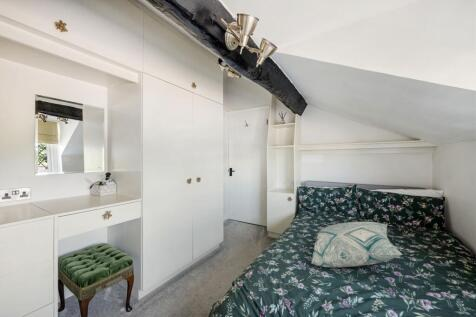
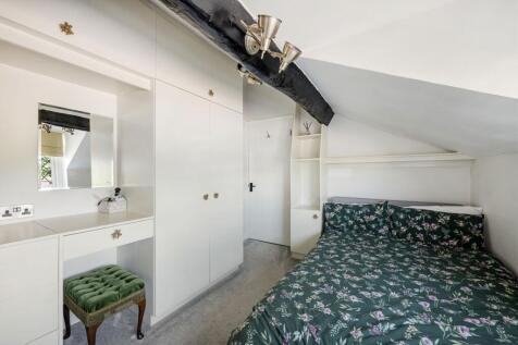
- decorative pillow [311,221,403,269]
